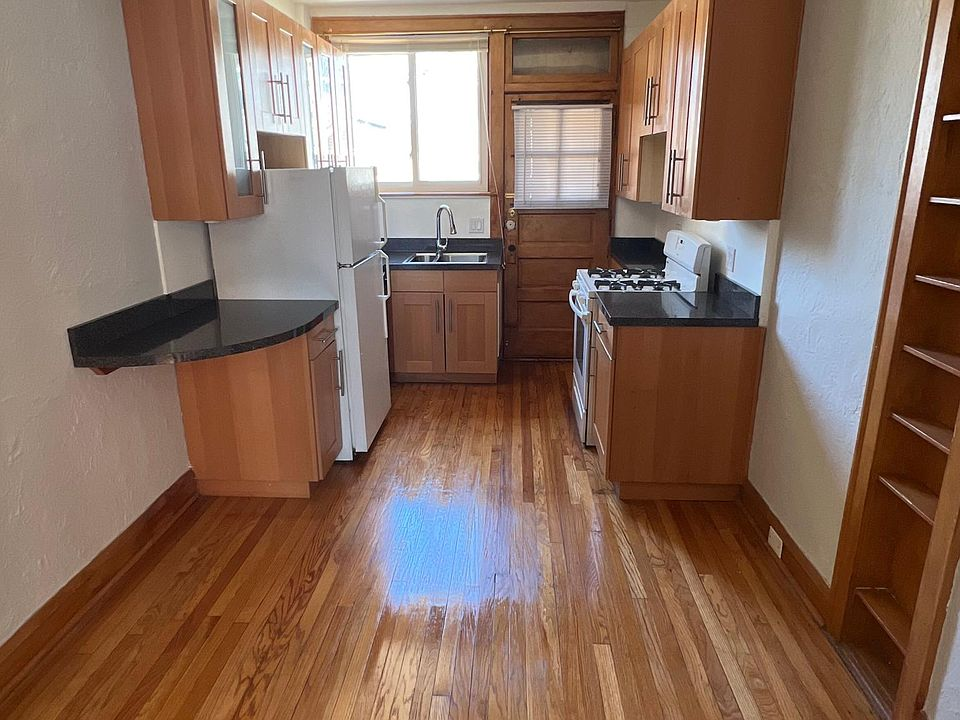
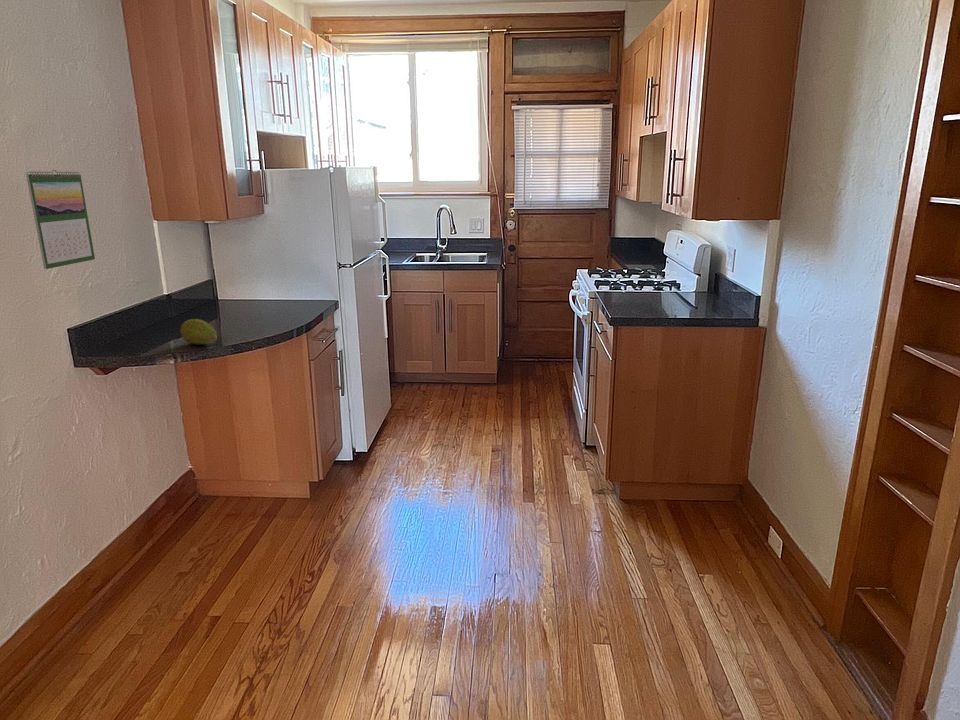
+ calendar [25,169,96,270]
+ fruit [179,318,218,346]
